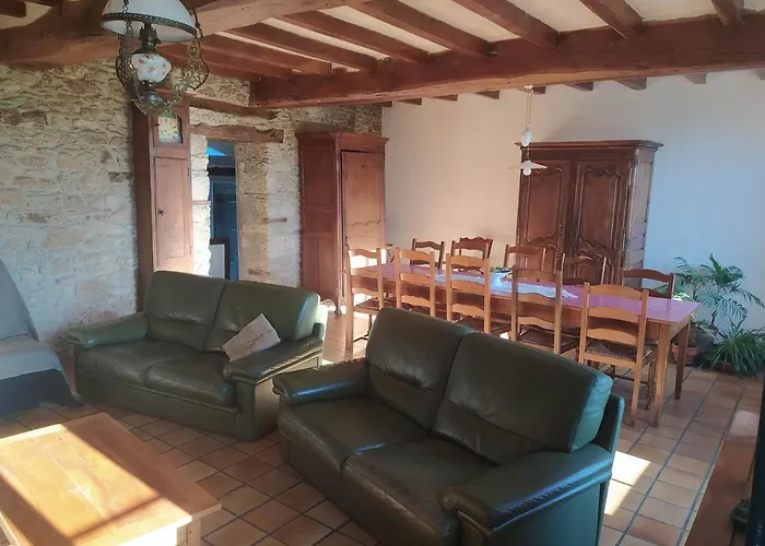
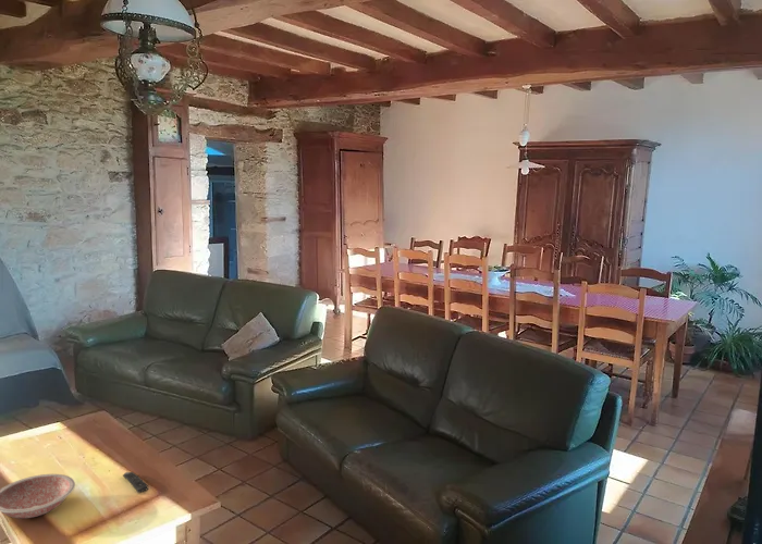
+ remote control [122,471,149,494]
+ bowl [0,473,76,519]
